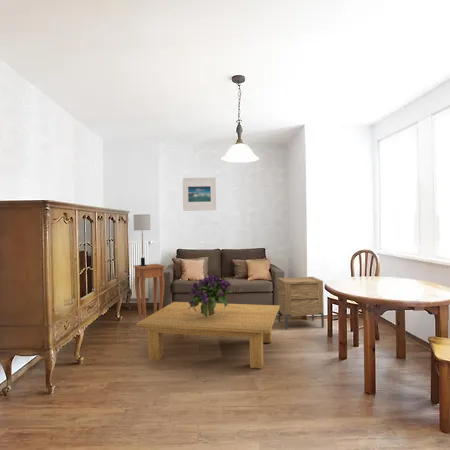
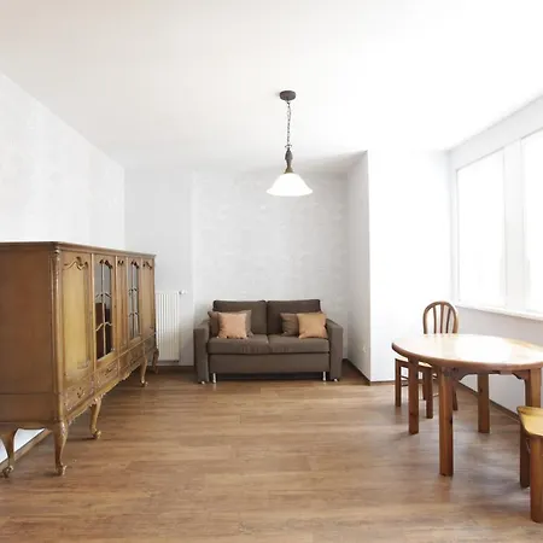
- table lamp [133,214,152,266]
- nightstand [276,276,325,331]
- bouquet [186,273,234,317]
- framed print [182,177,217,212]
- side table [133,263,166,335]
- coffee table [135,301,279,370]
